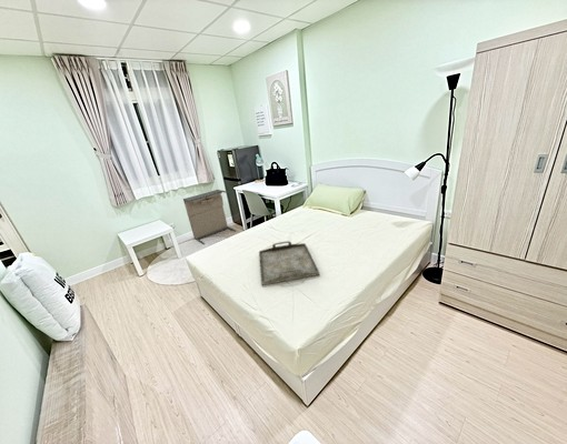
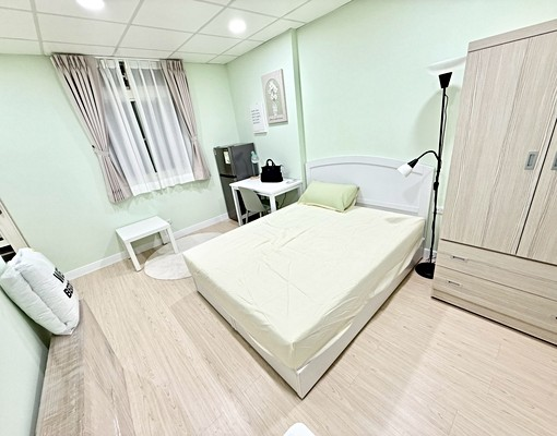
- serving tray [258,240,320,286]
- laundry hamper [182,189,237,245]
